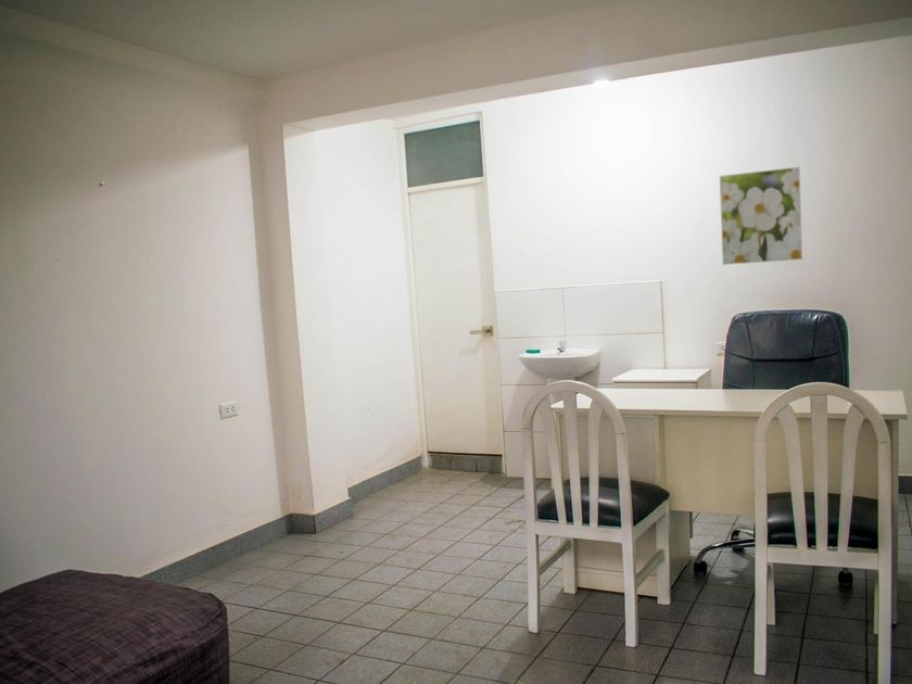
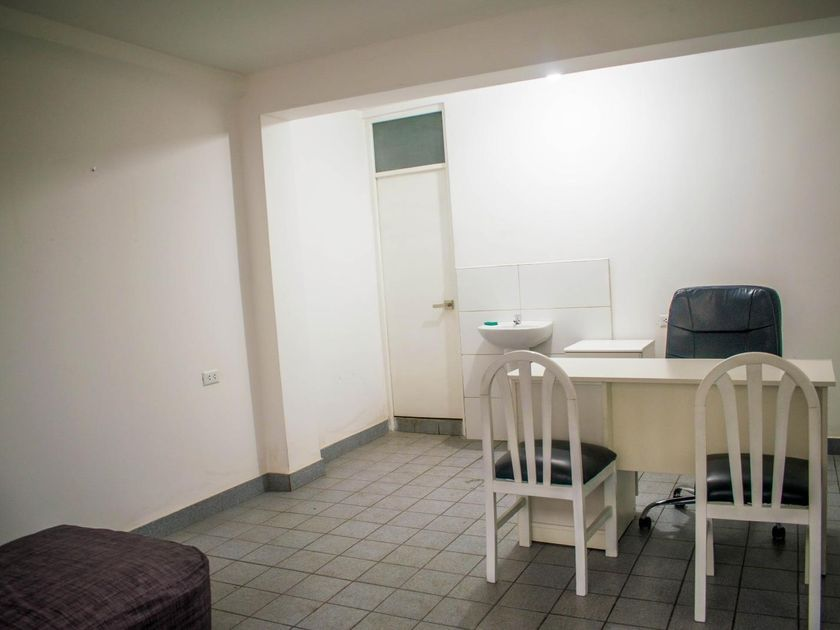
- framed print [719,166,803,266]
